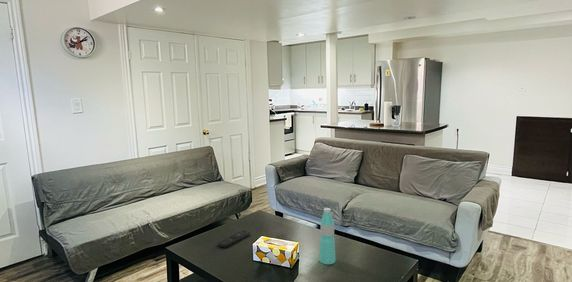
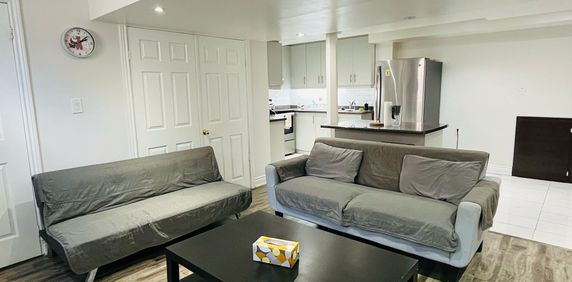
- water bottle [319,207,337,265]
- remote control [217,230,251,249]
